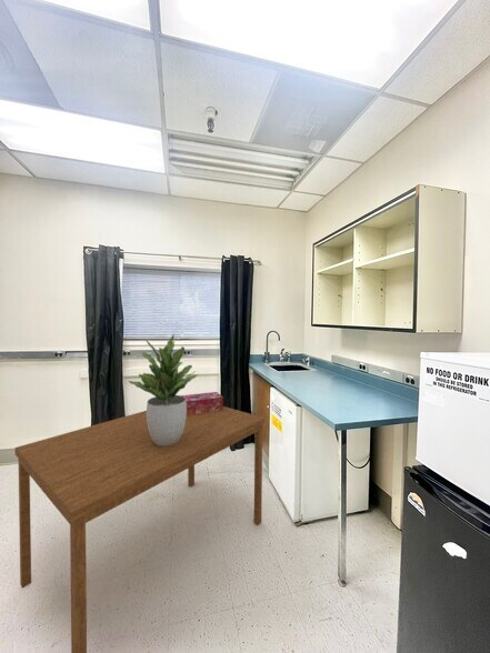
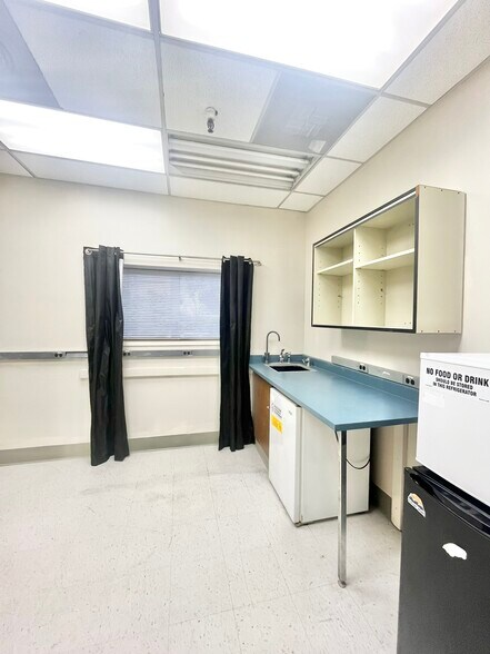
- potted plant [127,332,198,445]
- dining table [13,405,266,653]
- tissue box [180,391,224,415]
